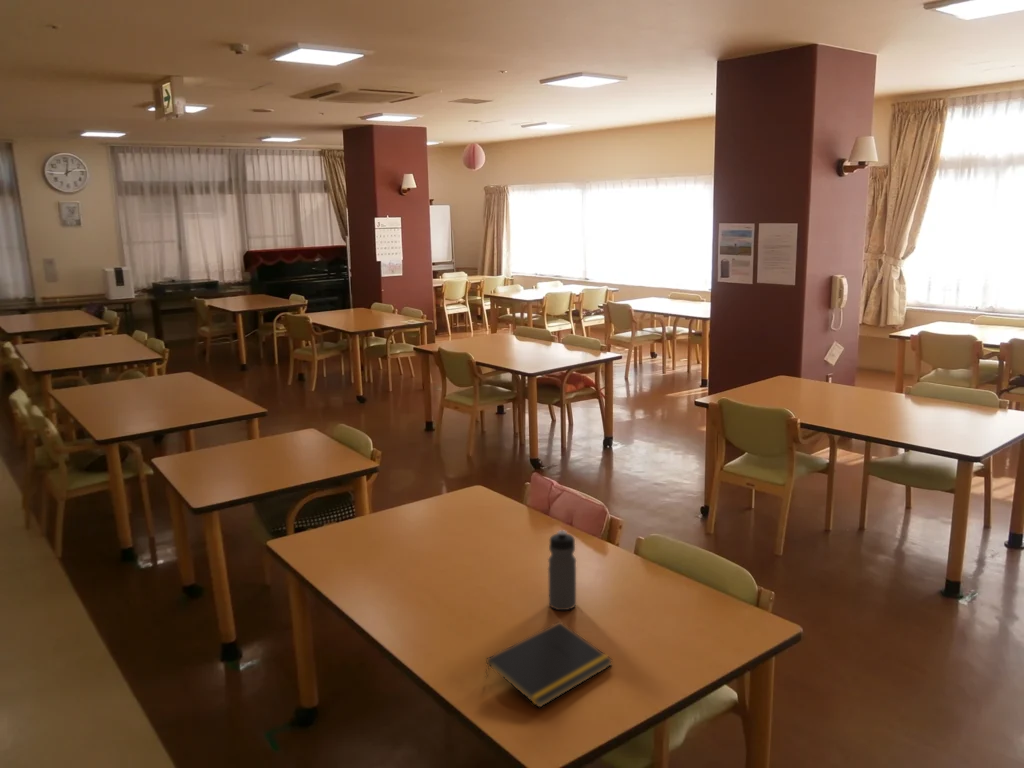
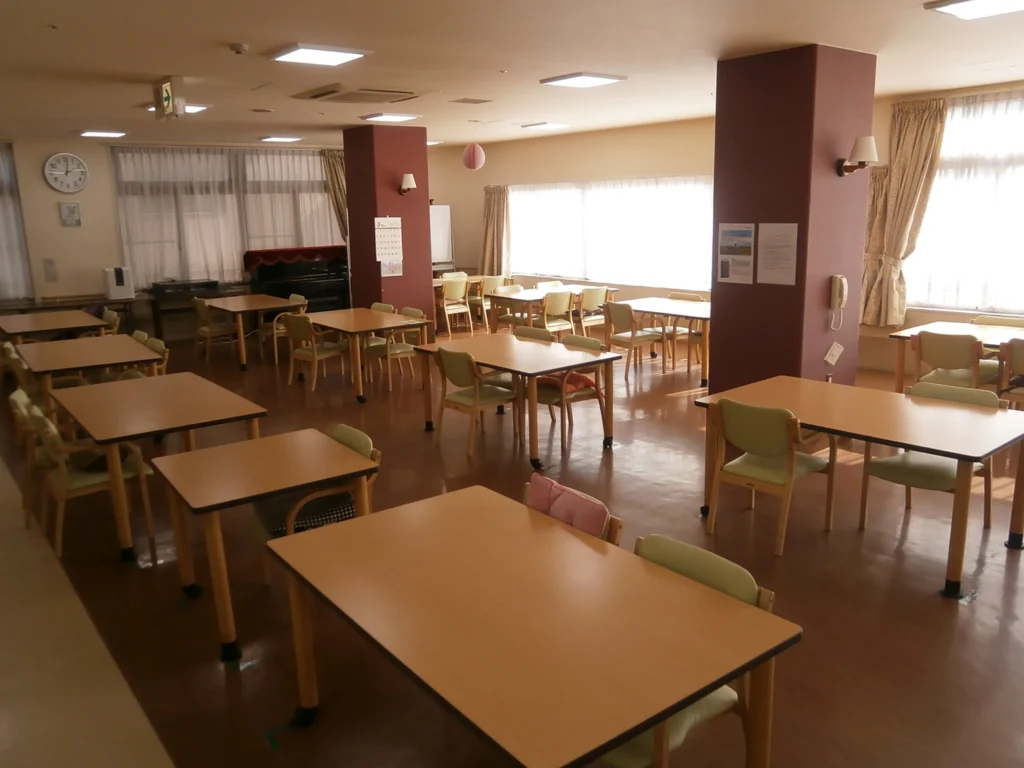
- water bottle [547,529,577,611]
- notepad [484,621,614,709]
